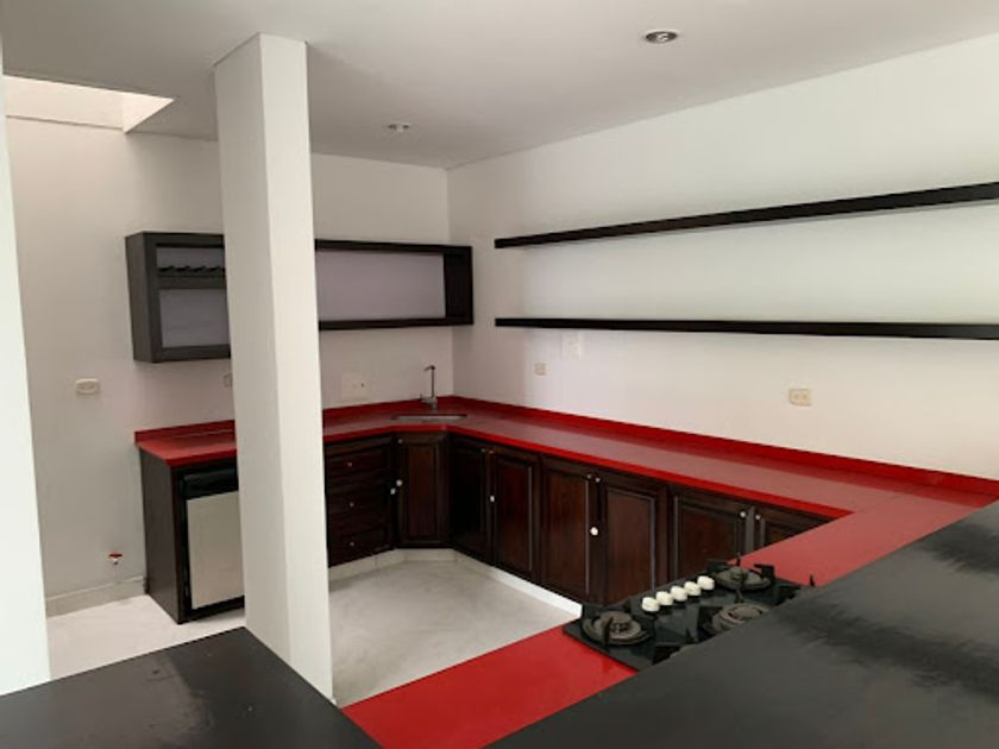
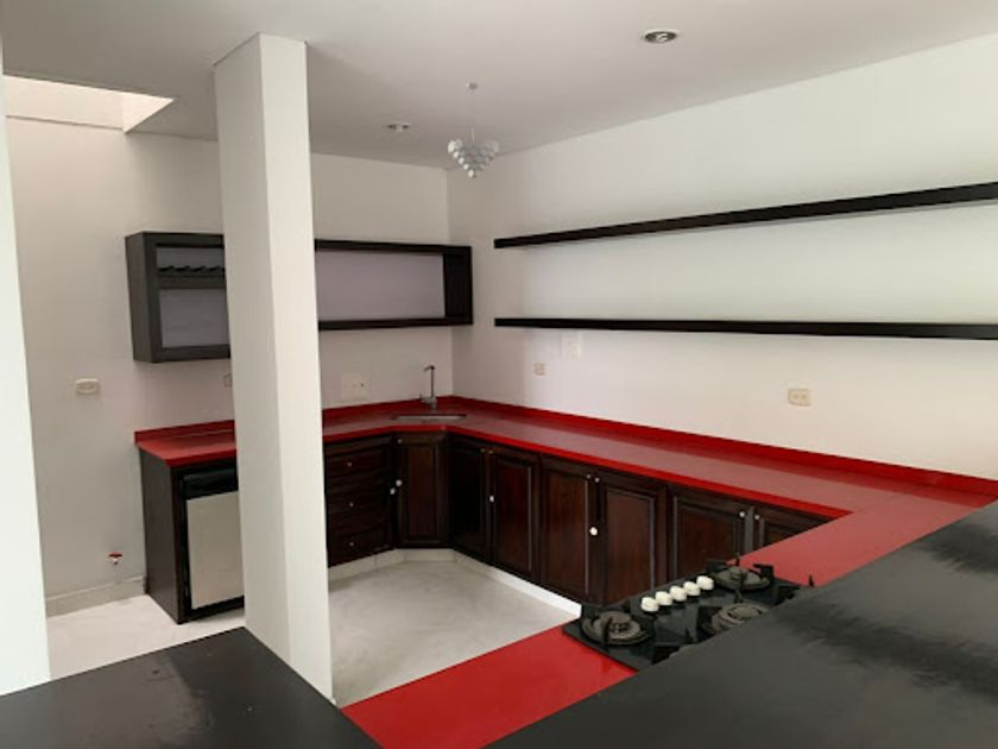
+ pendant light [448,82,500,180]
